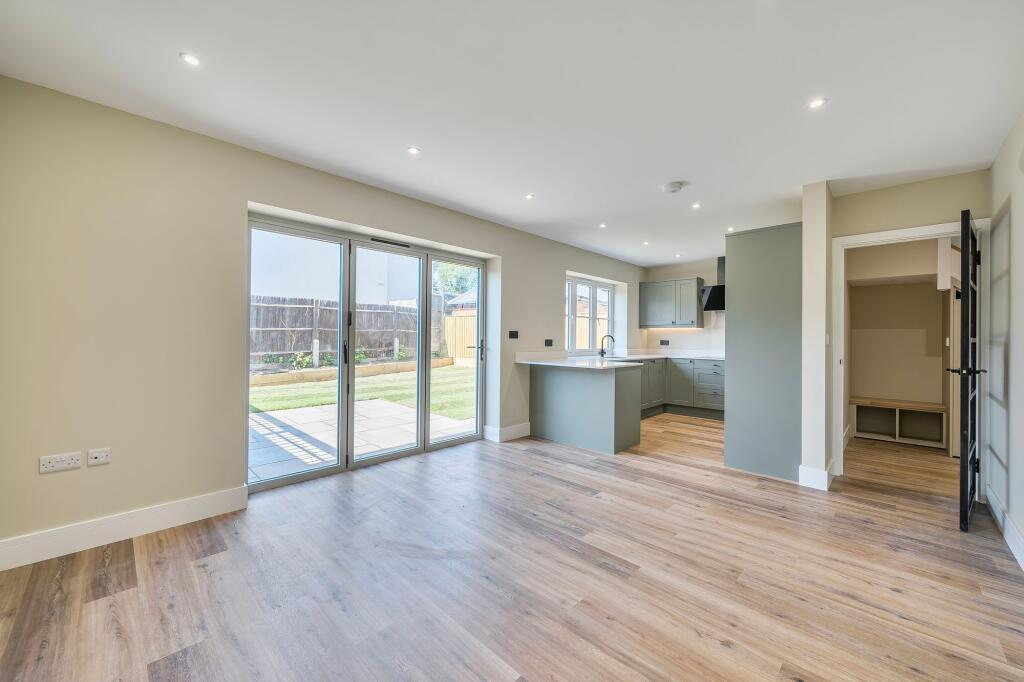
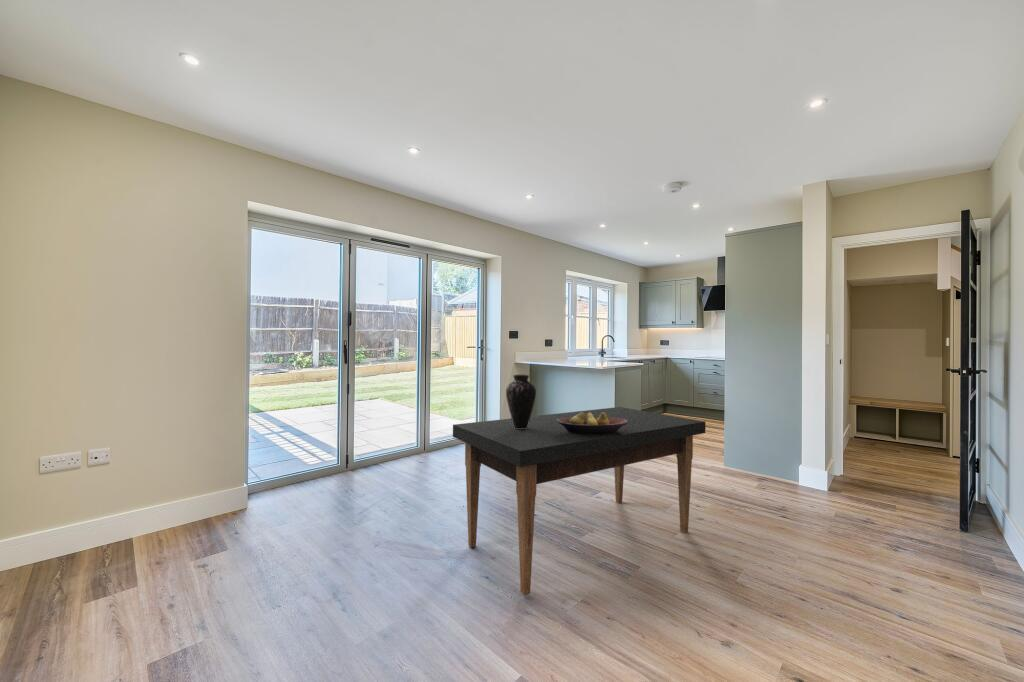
+ fruit bowl [557,412,628,434]
+ vase [505,374,537,429]
+ dining table [452,406,706,596]
